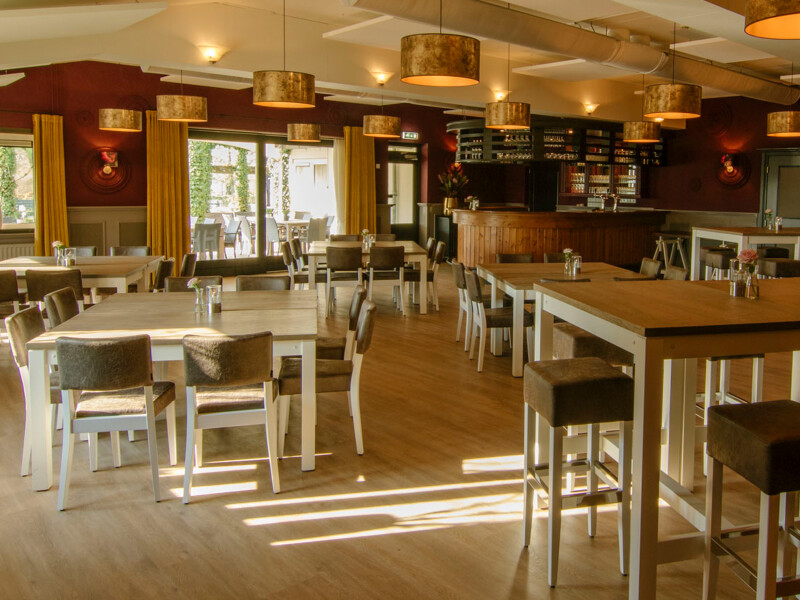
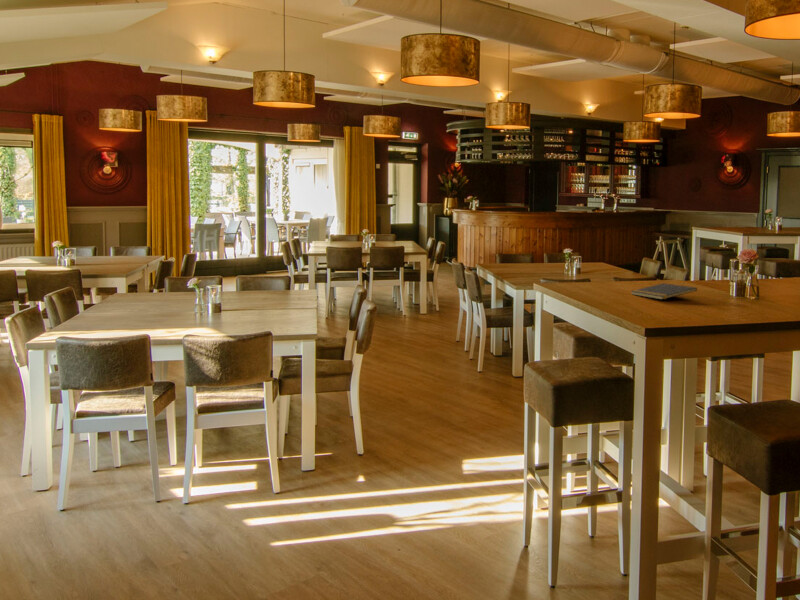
+ notepad [629,282,698,301]
